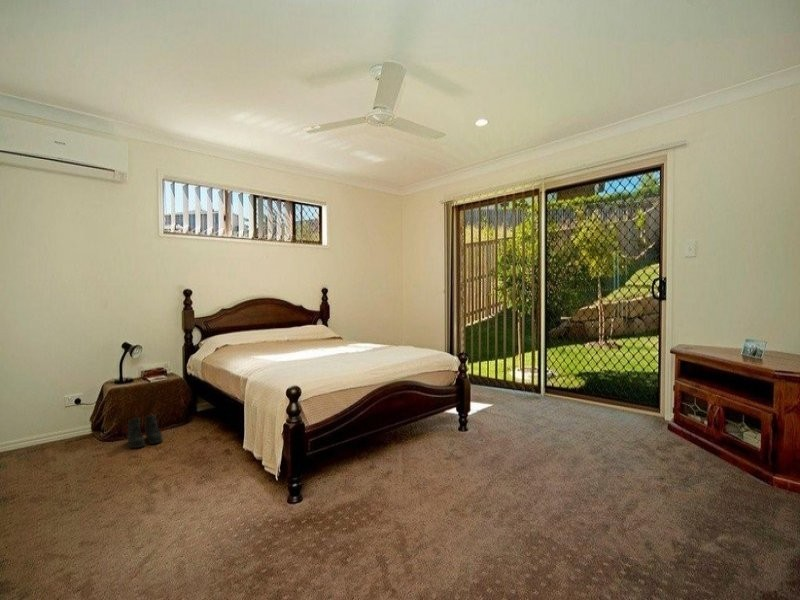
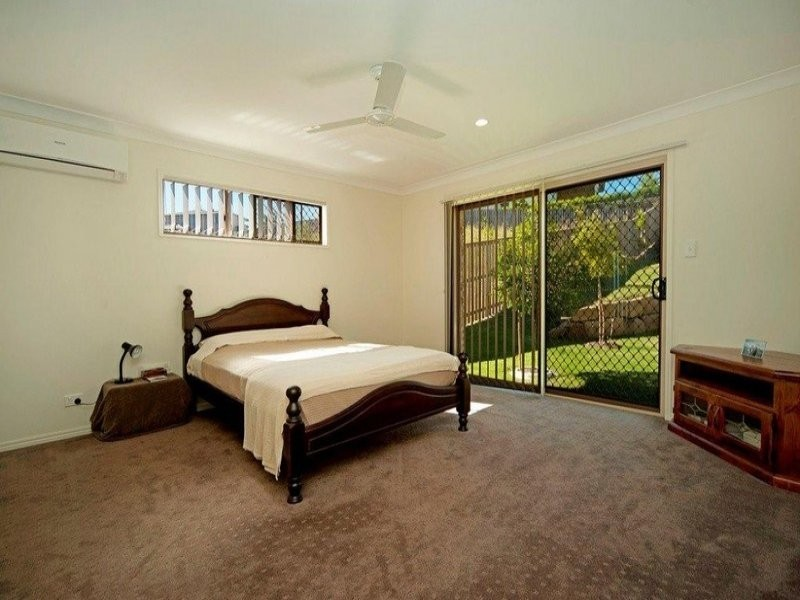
- boots [126,413,164,449]
